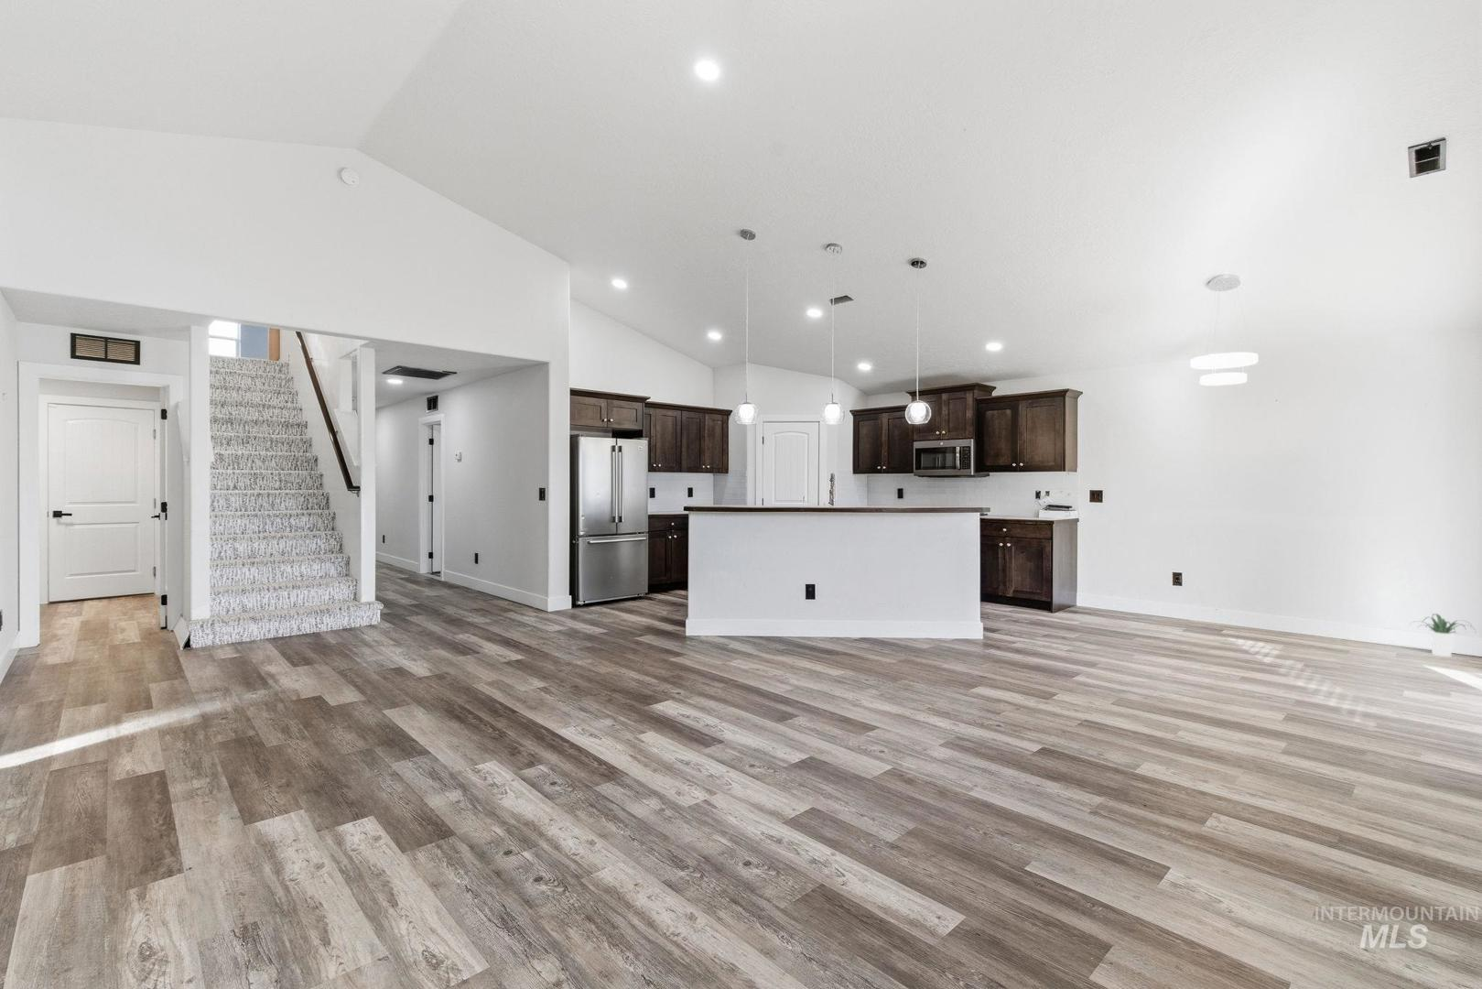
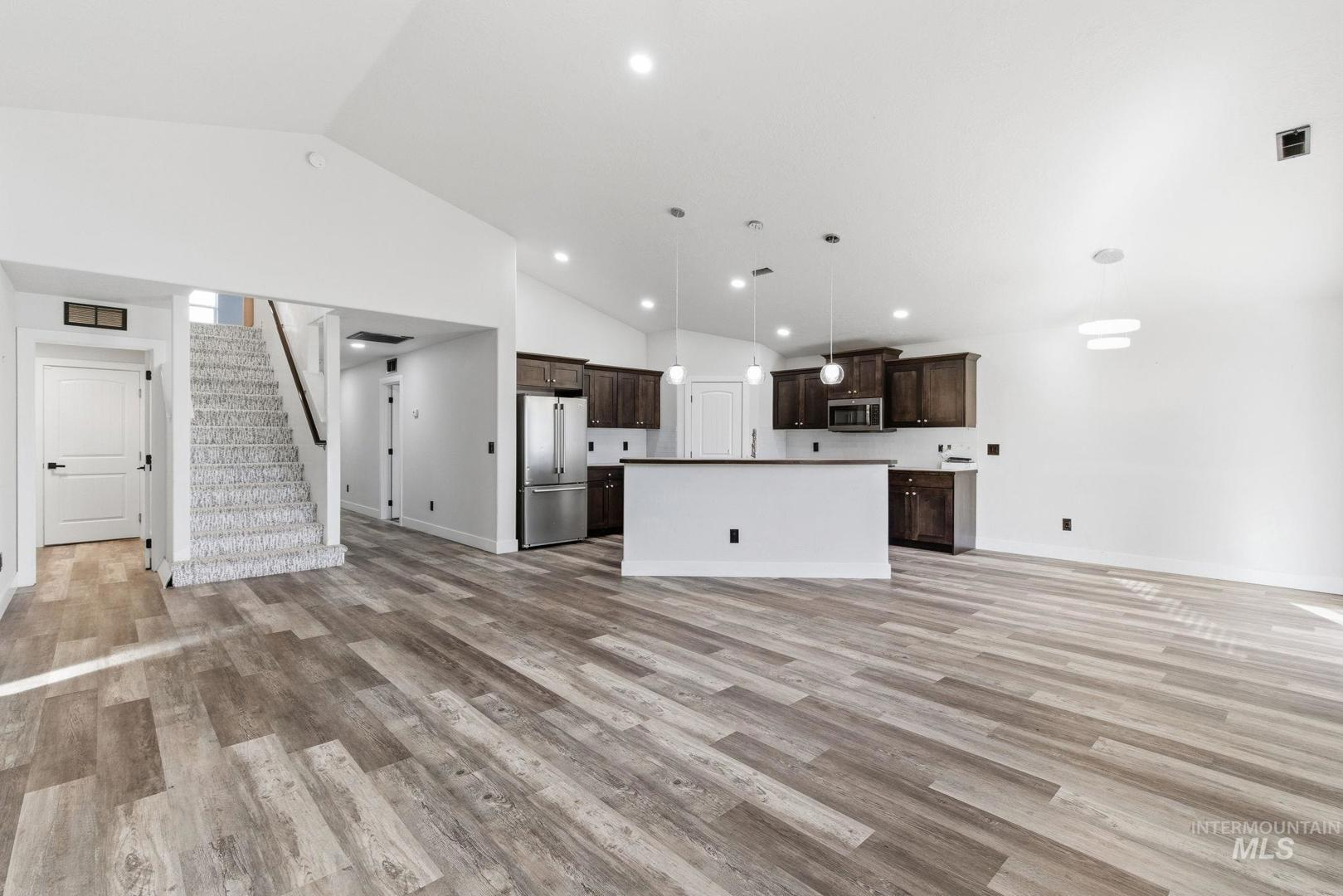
- potted plant [1409,613,1476,658]
